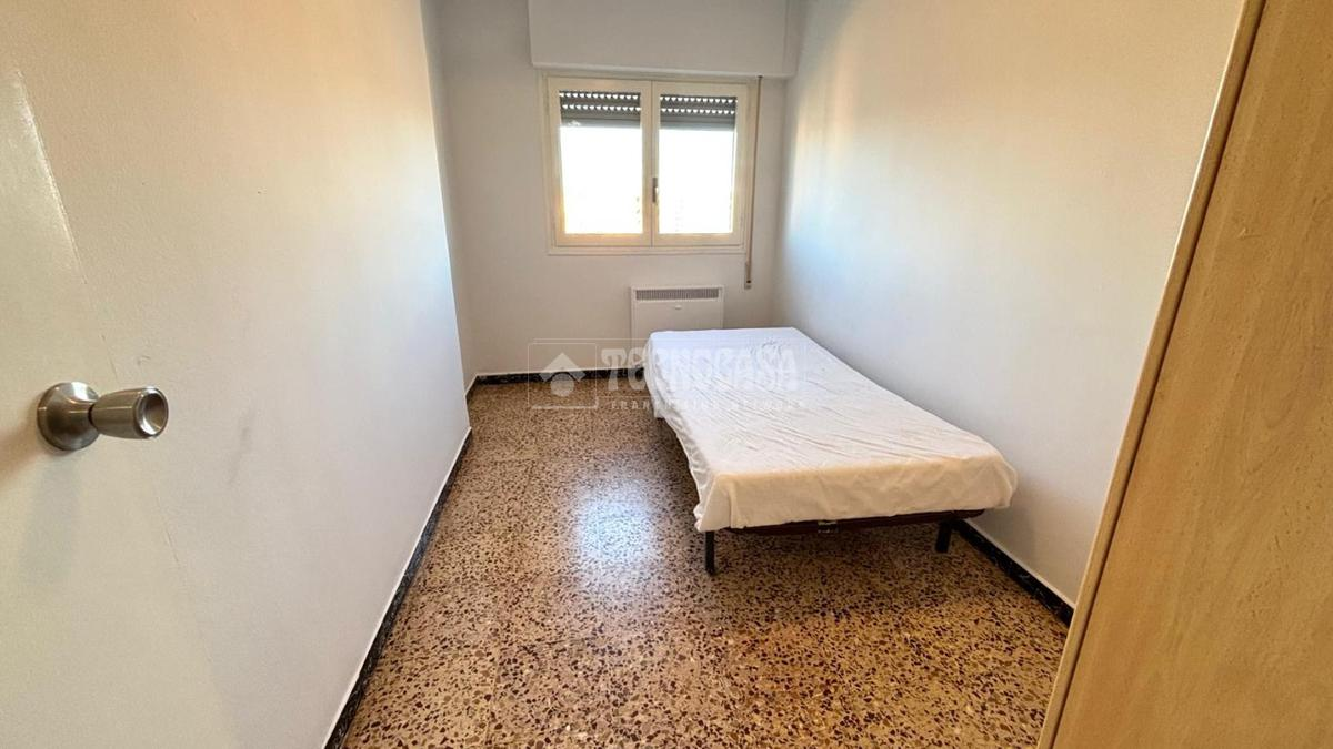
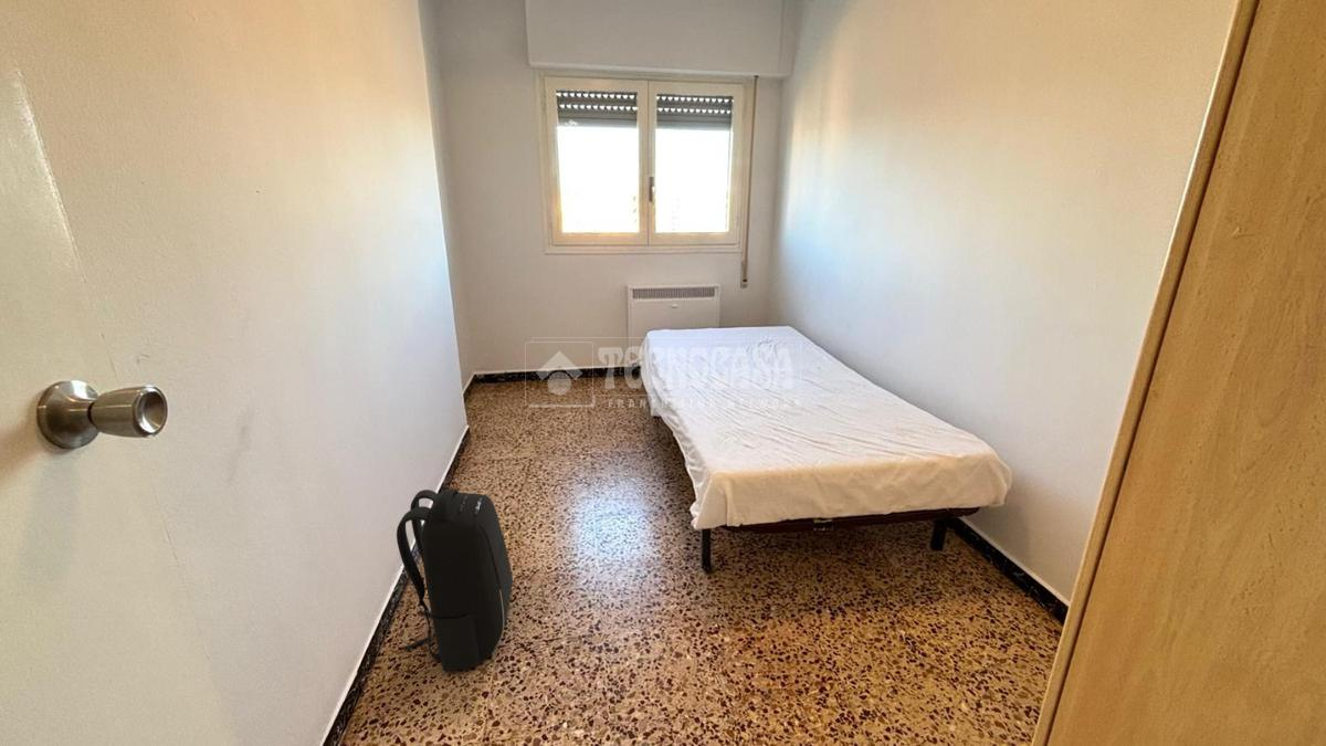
+ backpack [396,487,514,672]
